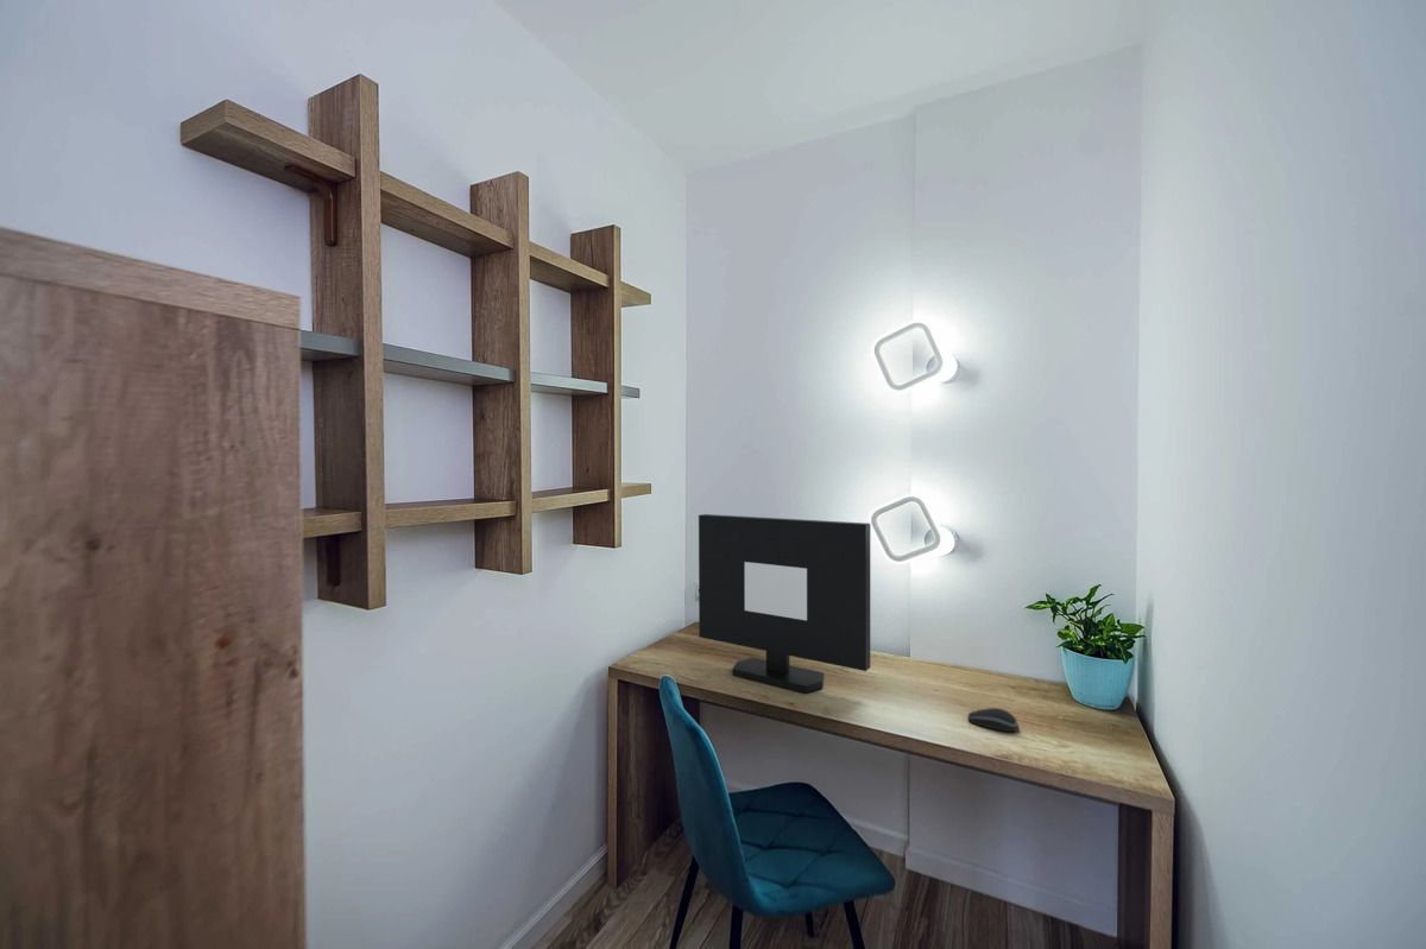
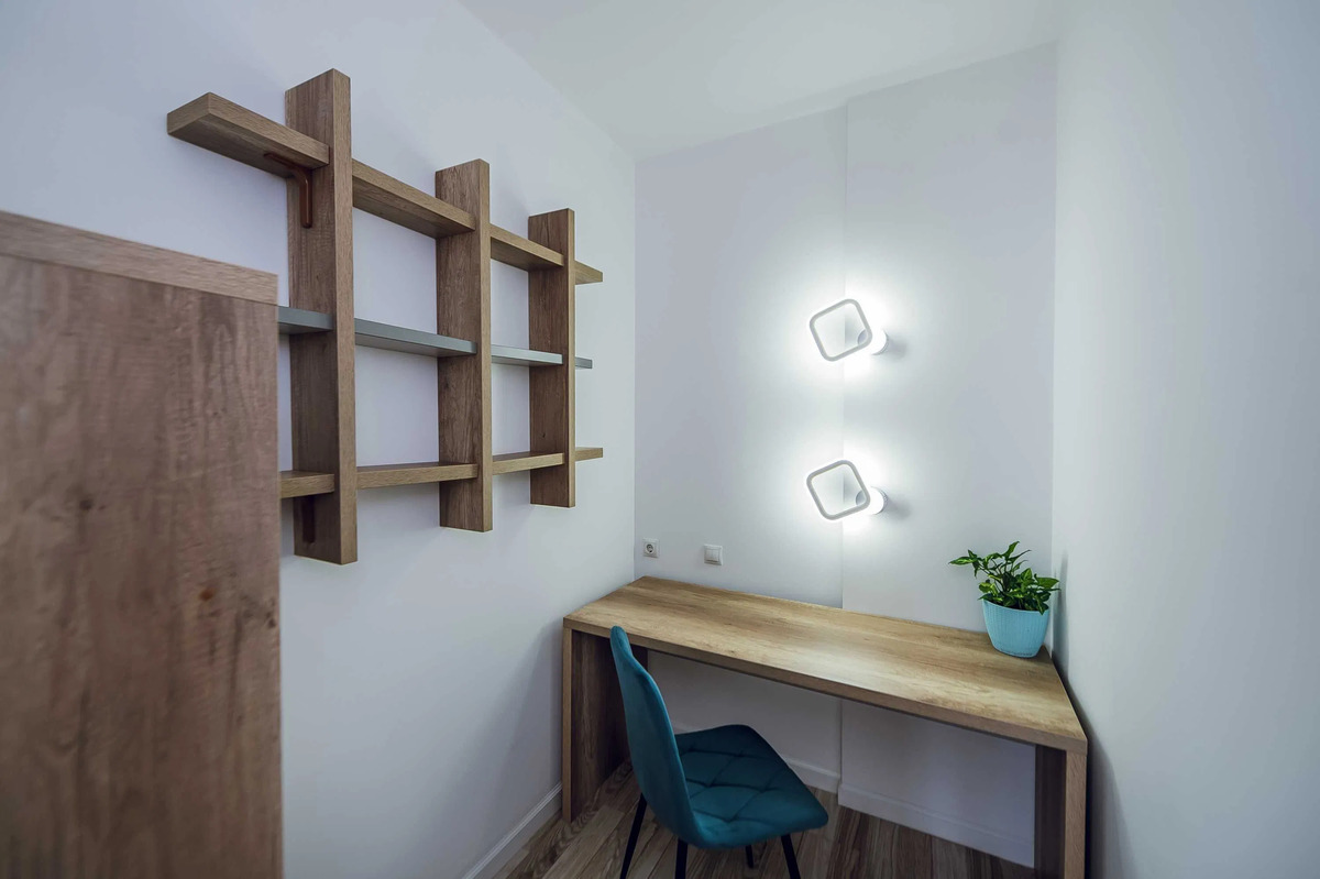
- monitor [698,513,871,695]
- computer mouse [966,707,1020,733]
